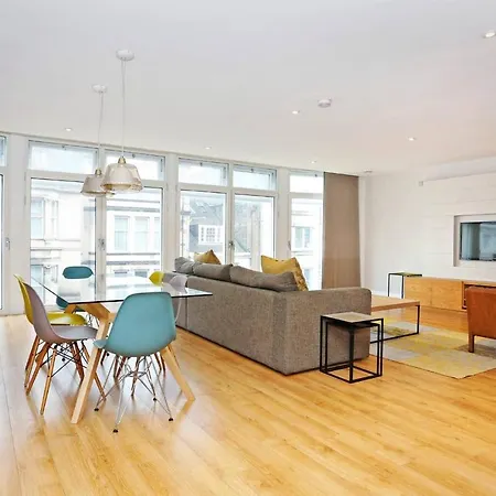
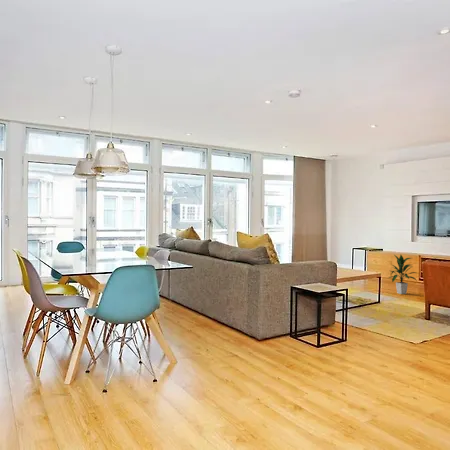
+ indoor plant [388,254,420,295]
